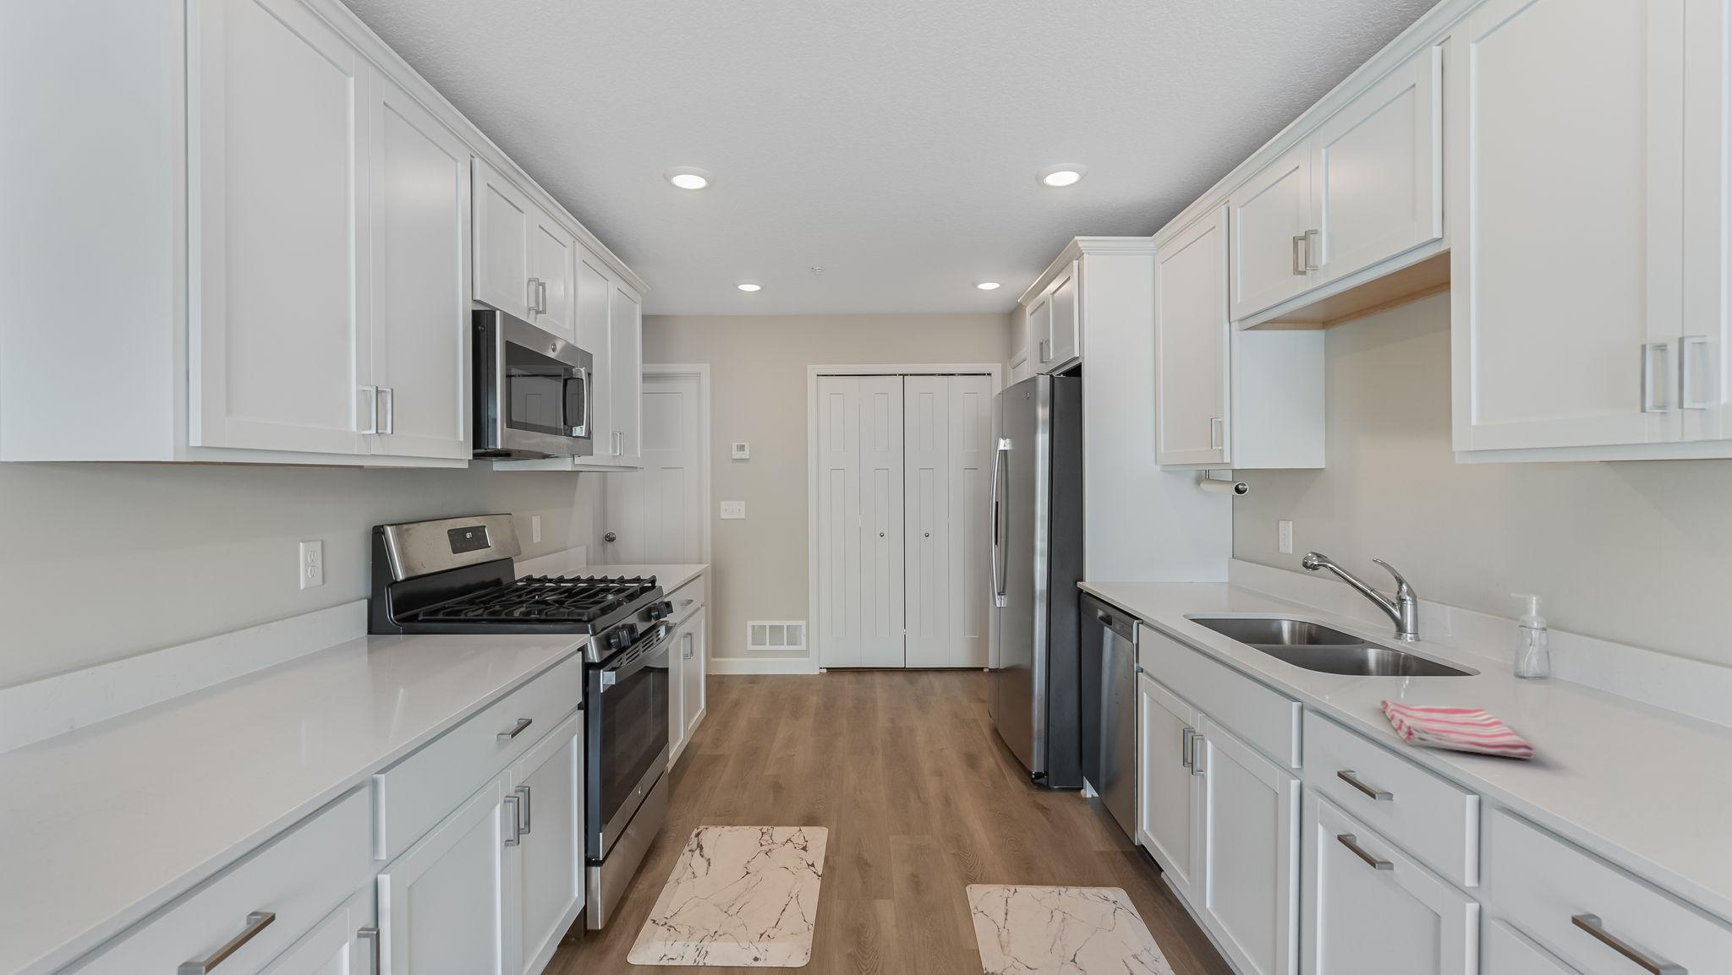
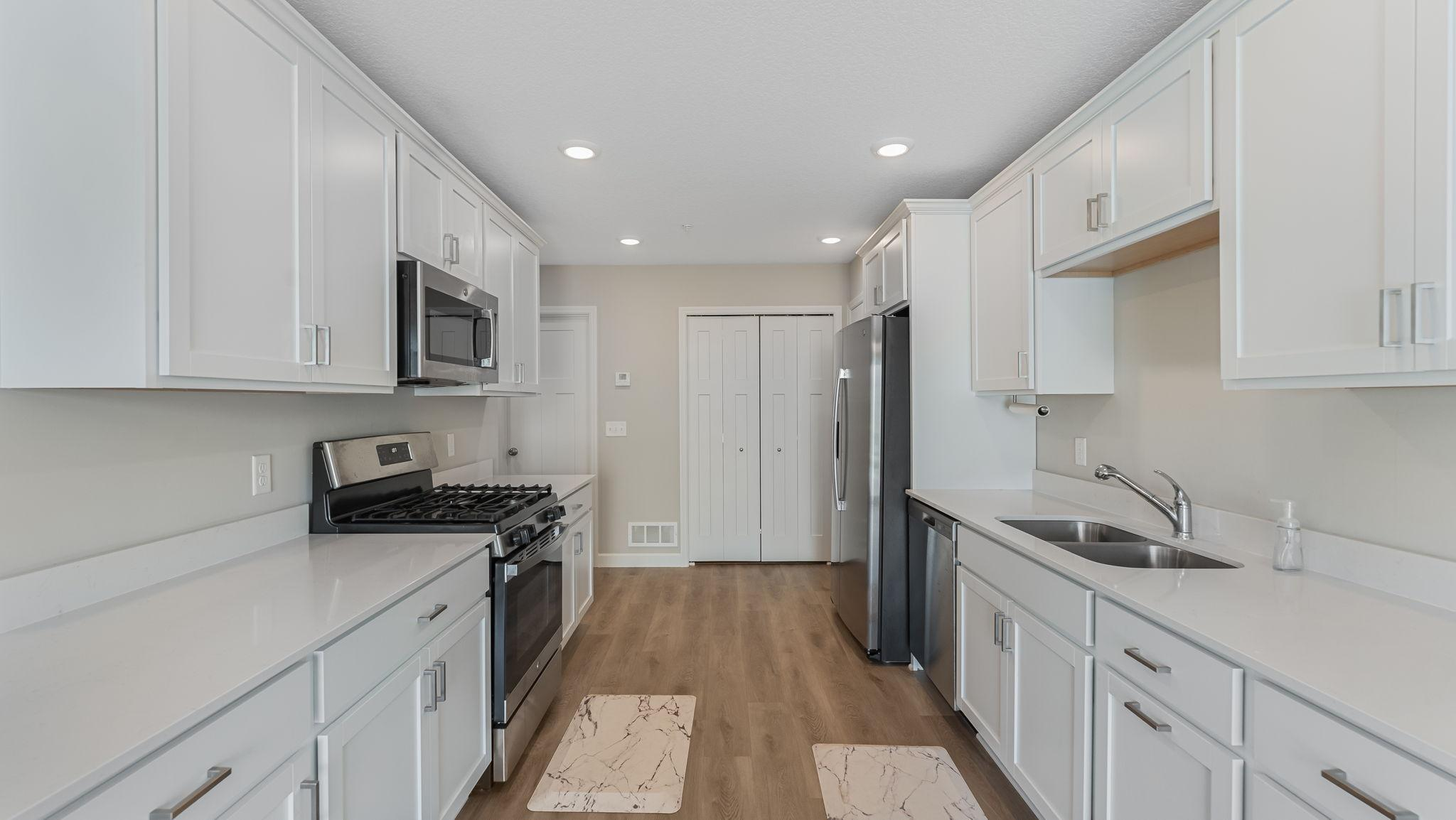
- dish towel [1380,699,1536,760]
